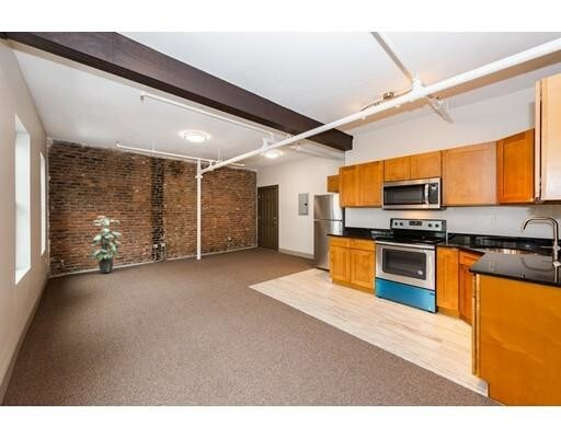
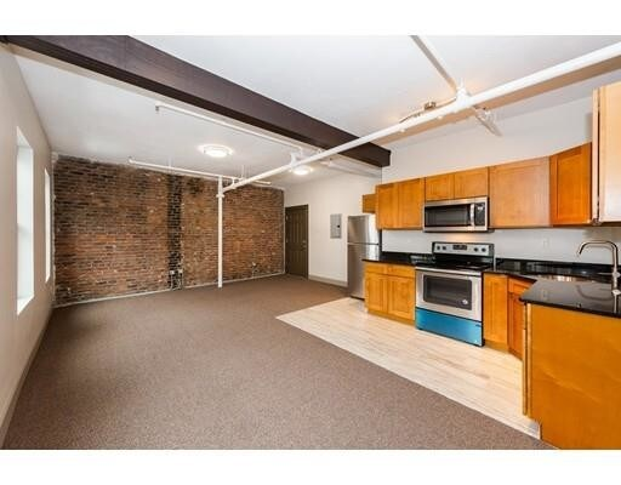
- indoor plant [87,215,123,274]
